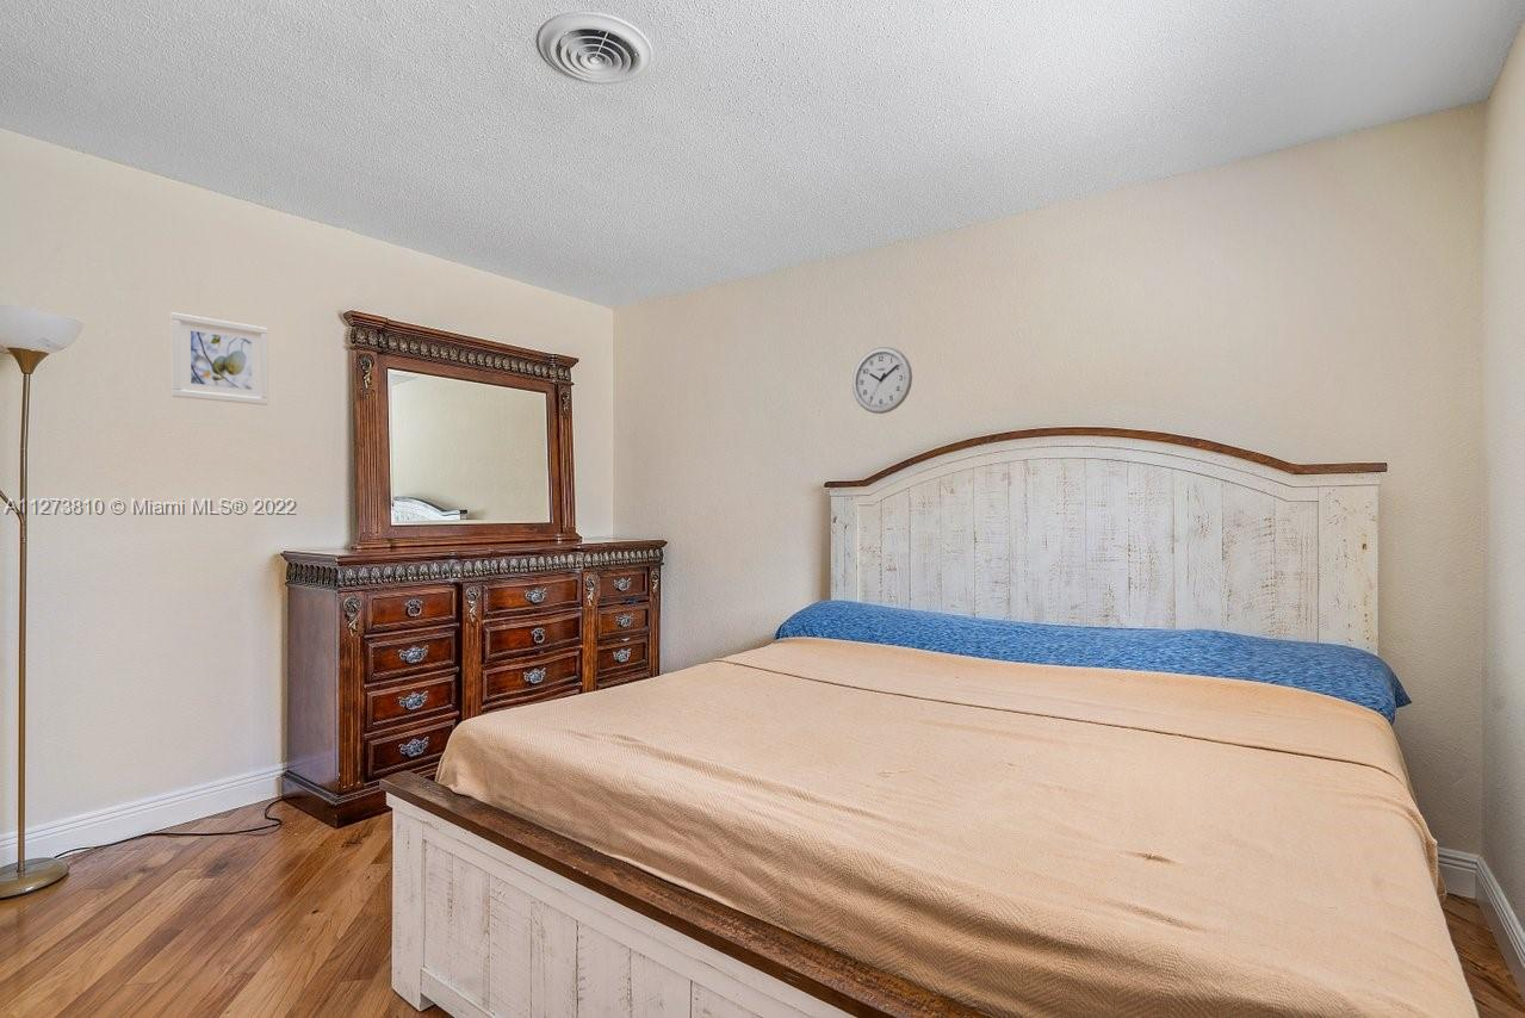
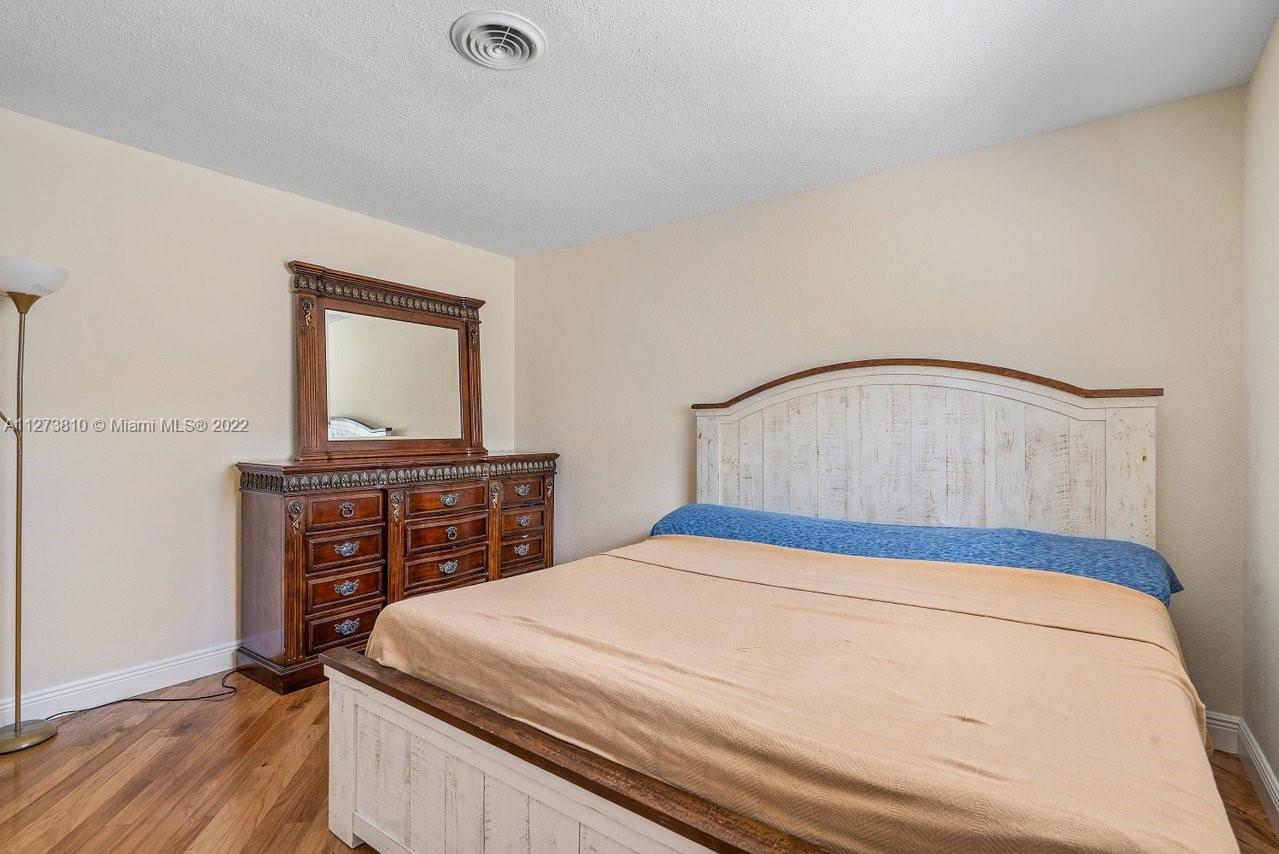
- wall clock [851,346,913,415]
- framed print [169,311,269,406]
